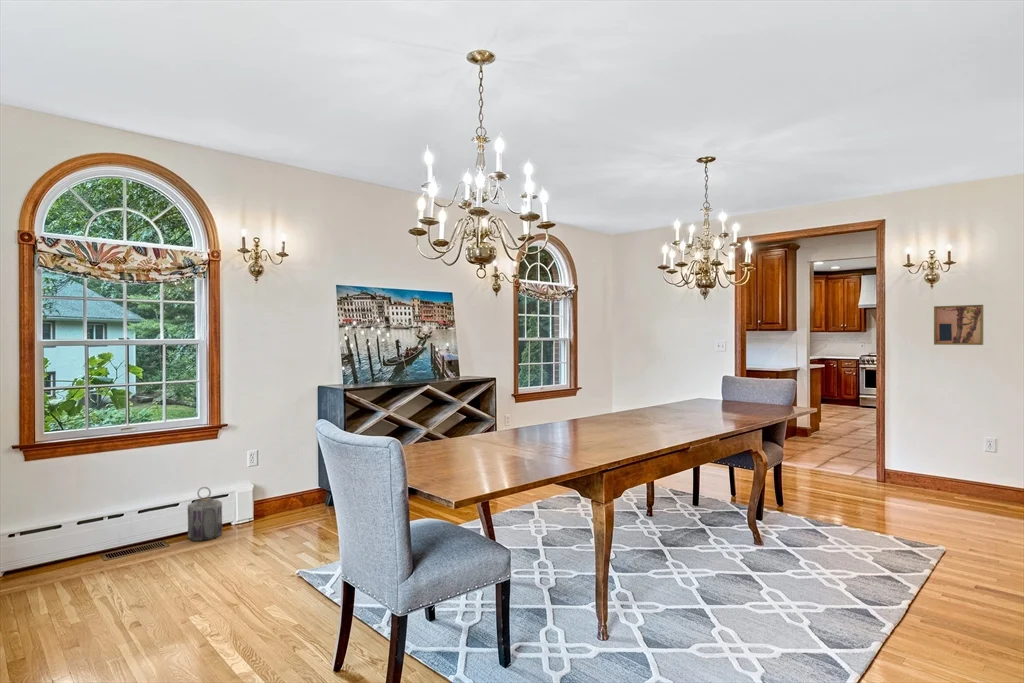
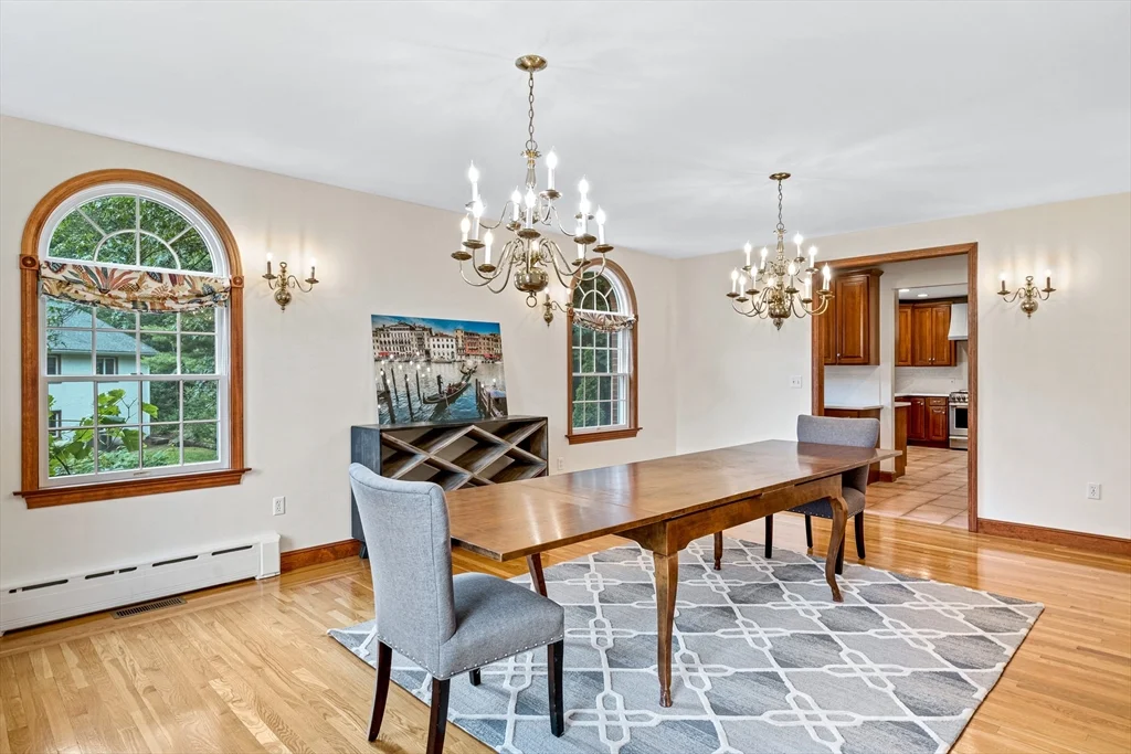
- lantern [187,486,223,542]
- wall art [933,304,984,346]
